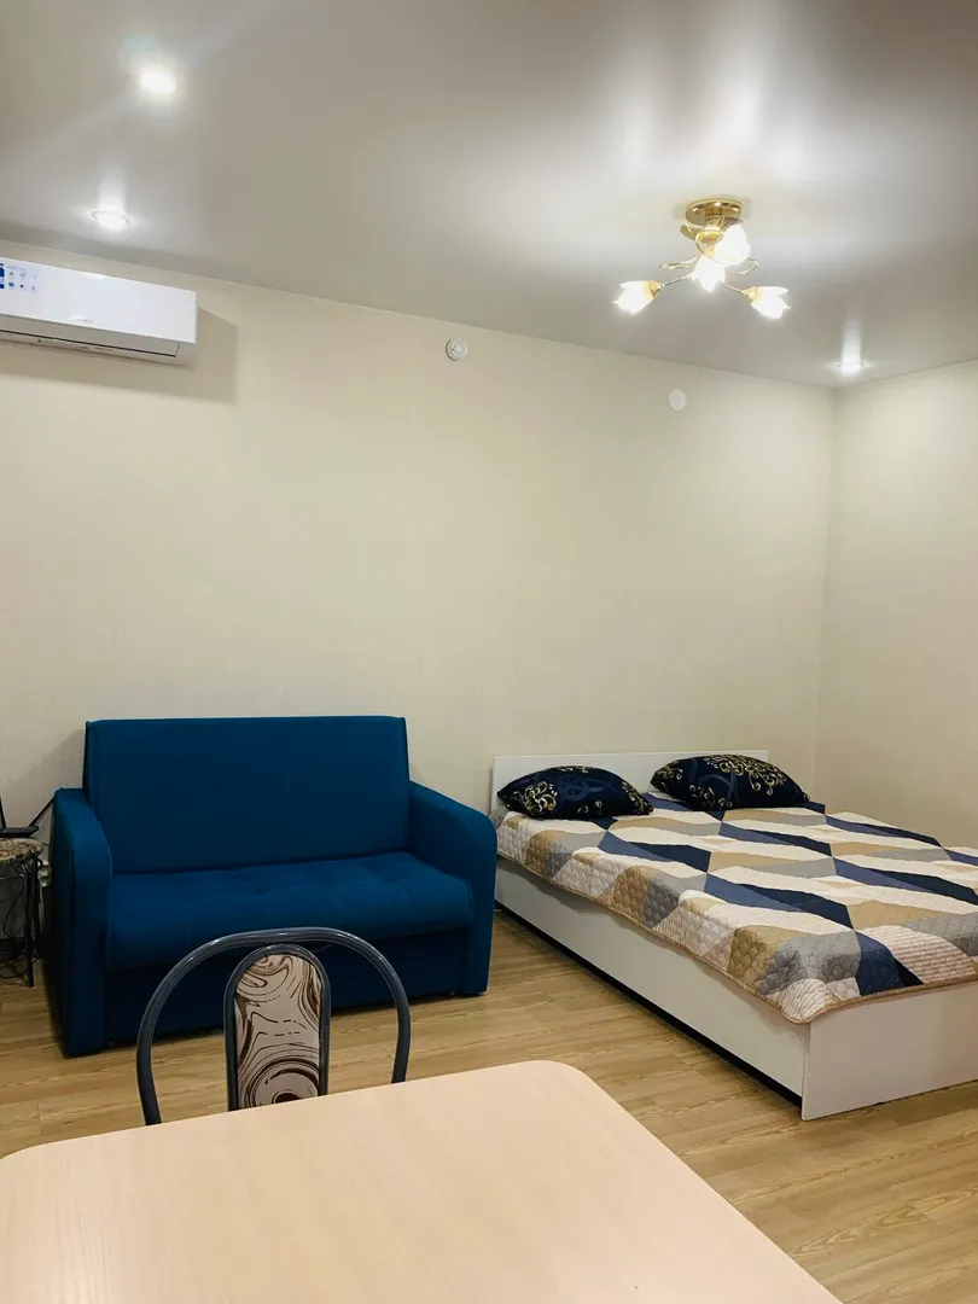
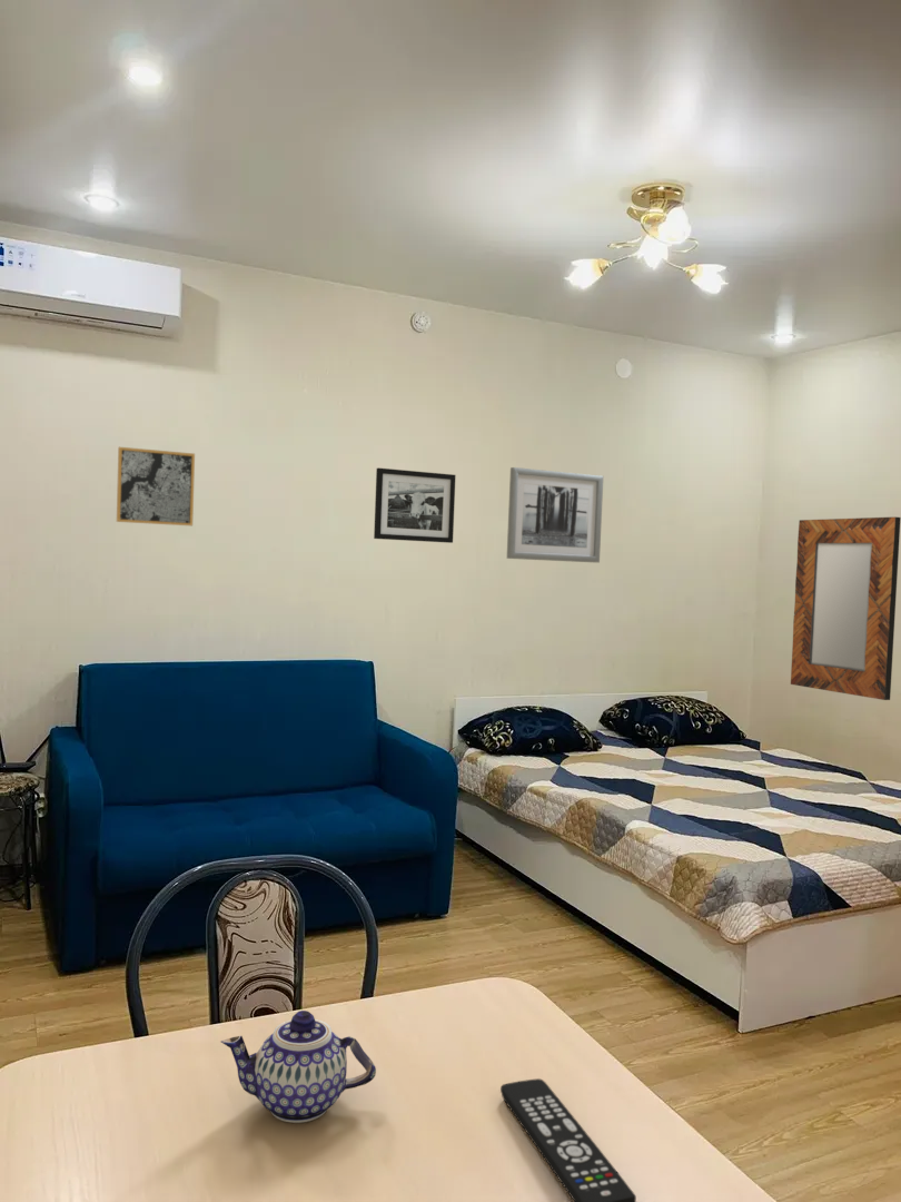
+ wall art [506,466,604,563]
+ home mirror [790,515,901,701]
+ picture frame [373,467,457,544]
+ remote control [499,1077,637,1202]
+ wall art [116,446,196,526]
+ teapot [220,1009,377,1124]
